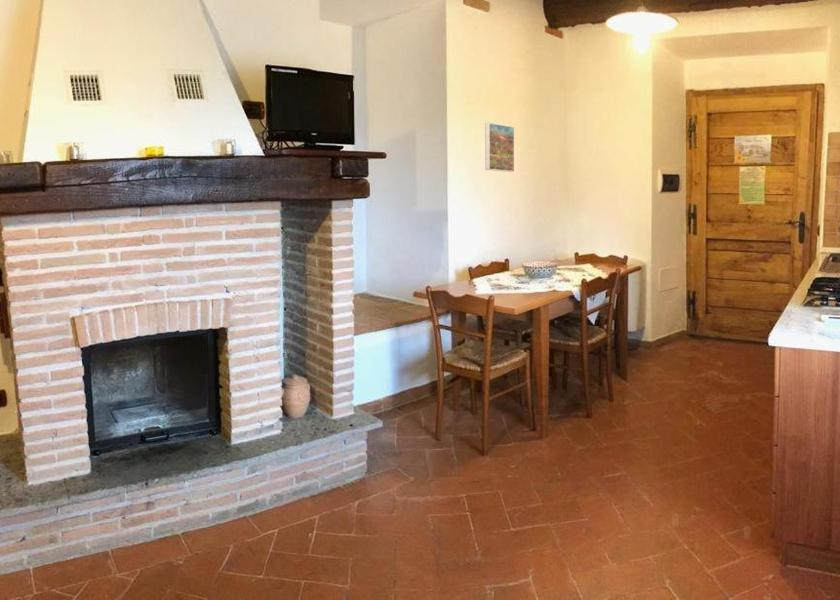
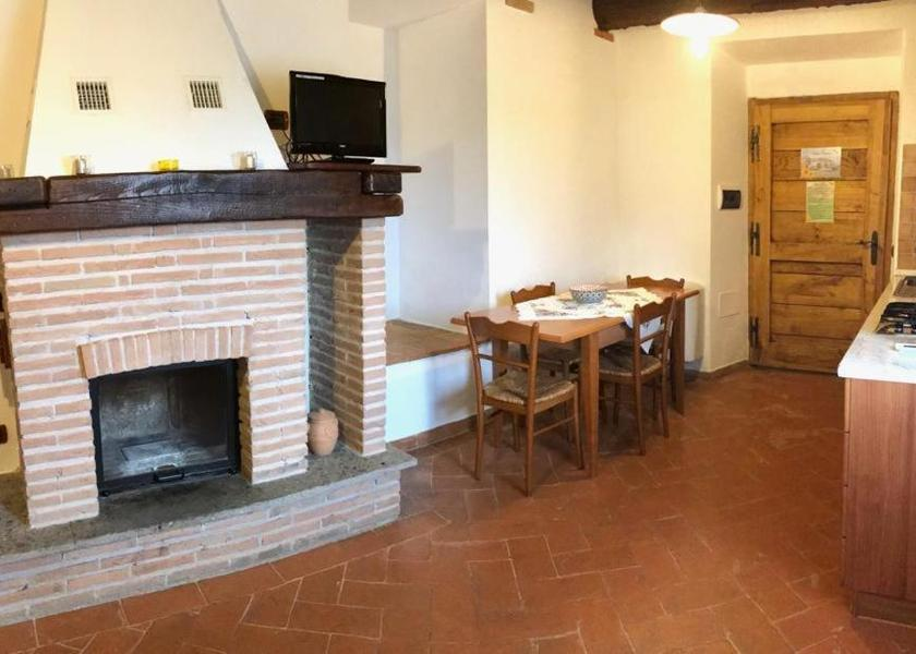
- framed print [484,122,515,173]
